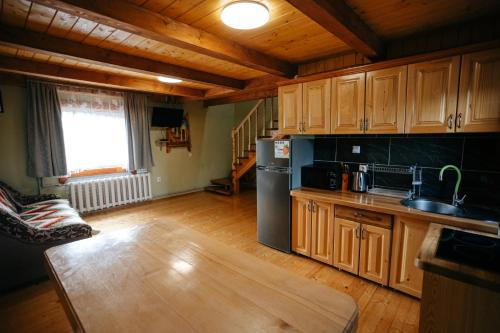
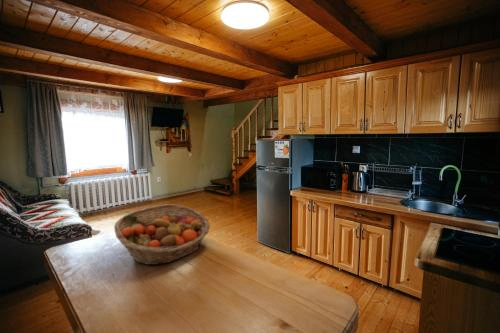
+ fruit basket [113,203,211,266]
